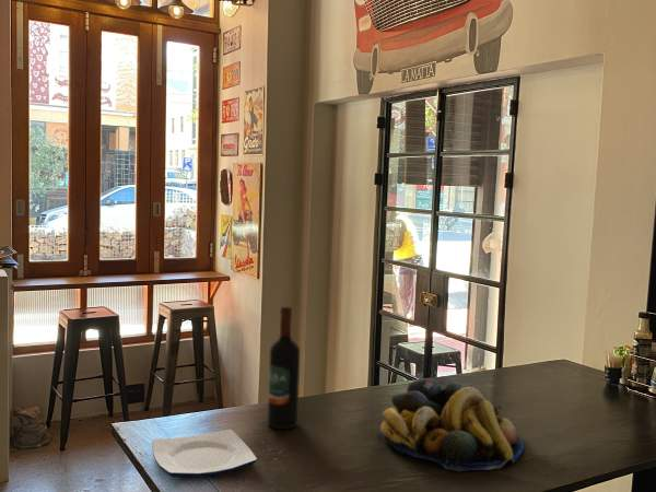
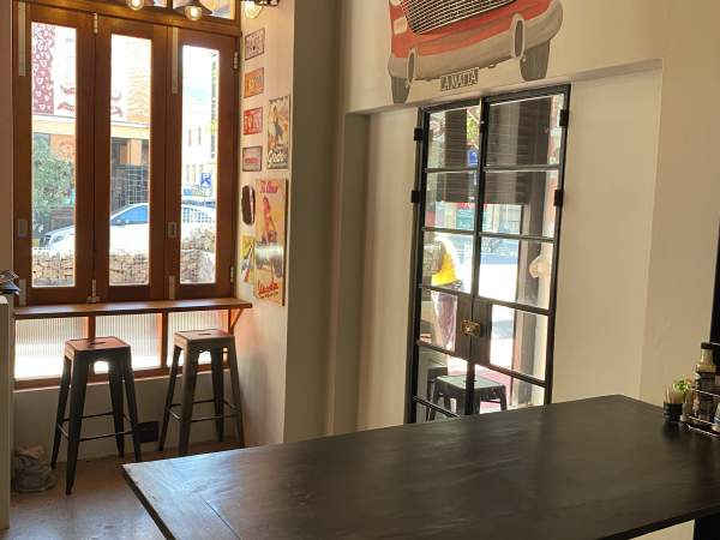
- plate [151,429,258,478]
- fruit bowl [378,377,525,472]
- wine bottle [267,305,301,431]
